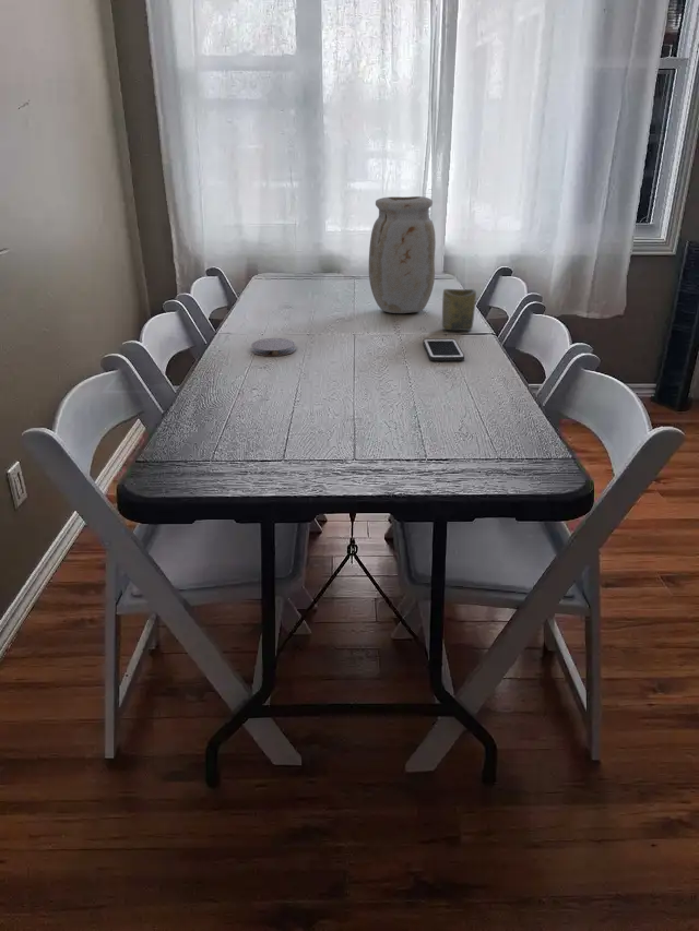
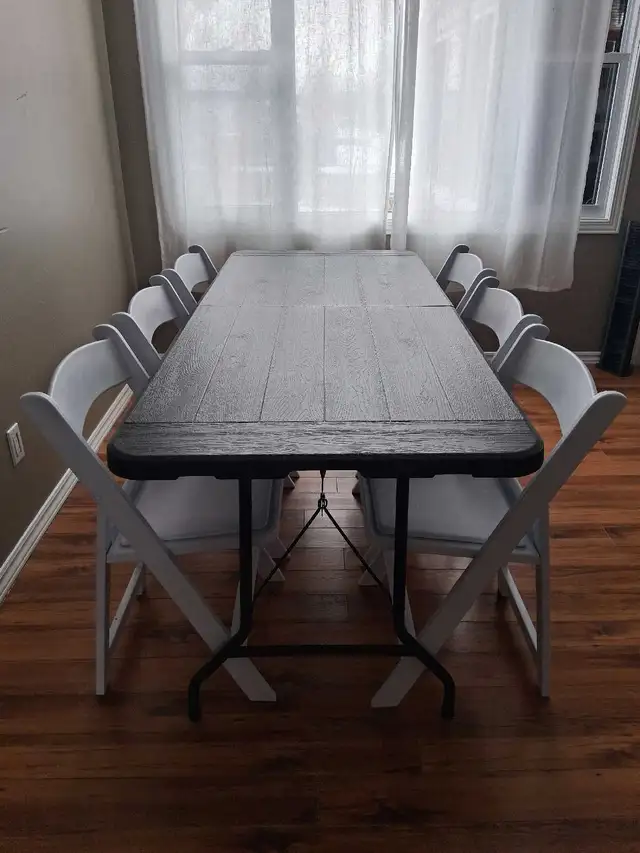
- cup [441,288,477,332]
- cell phone [422,337,465,362]
- vase [368,195,437,314]
- coaster [250,337,296,358]
